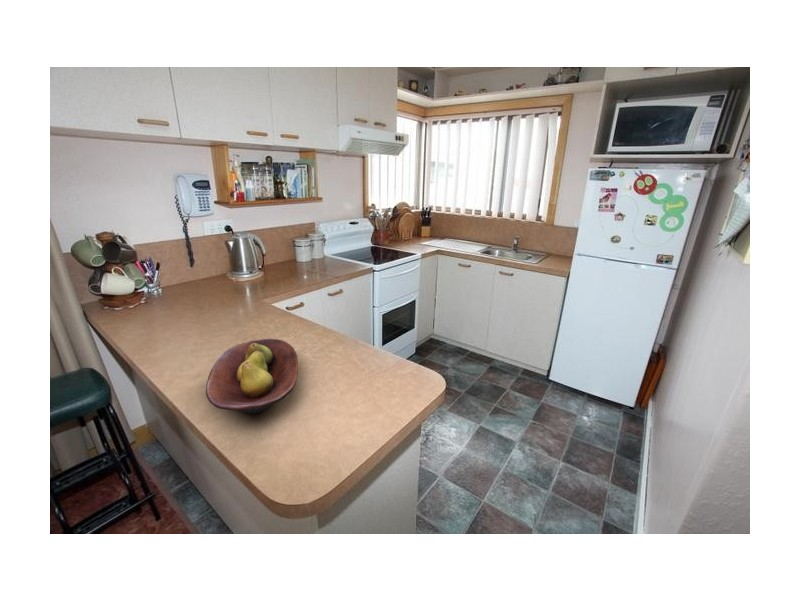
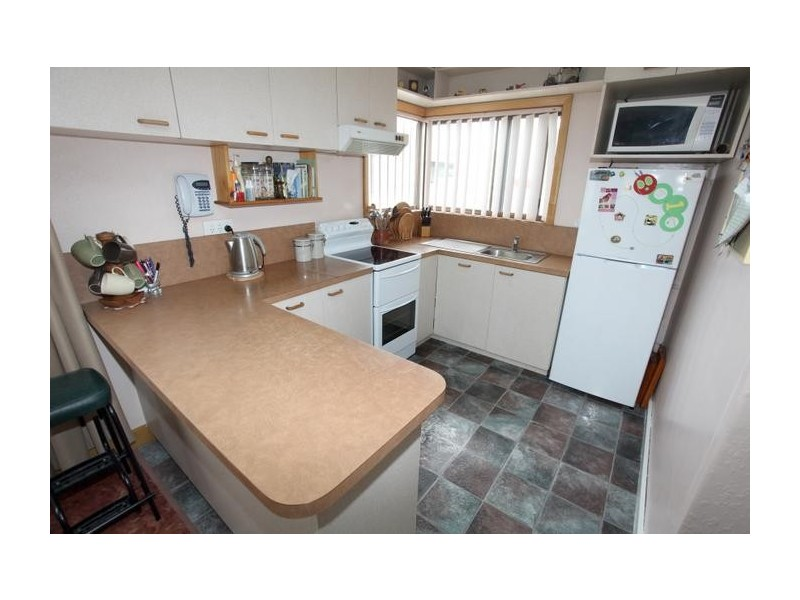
- fruit bowl [205,338,299,415]
